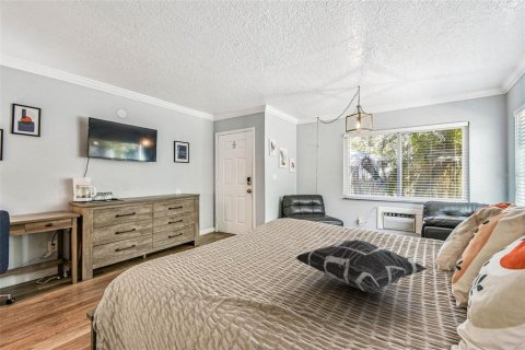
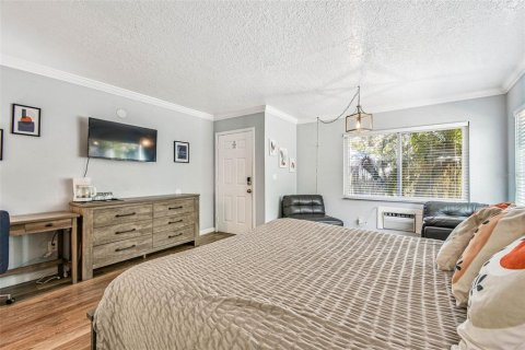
- decorative pillow [294,238,429,295]
